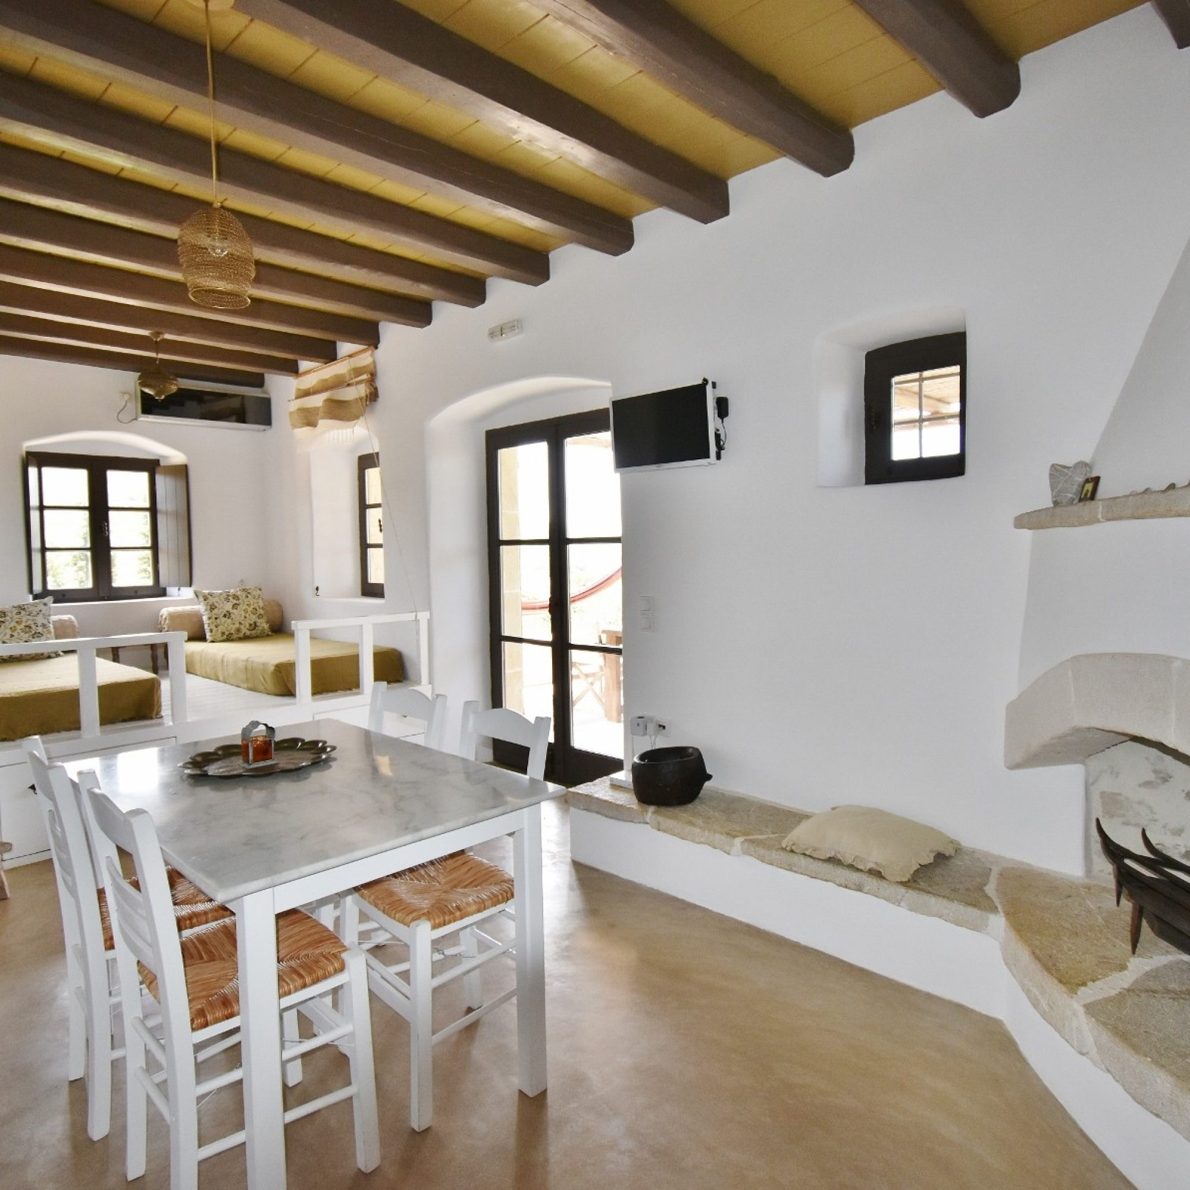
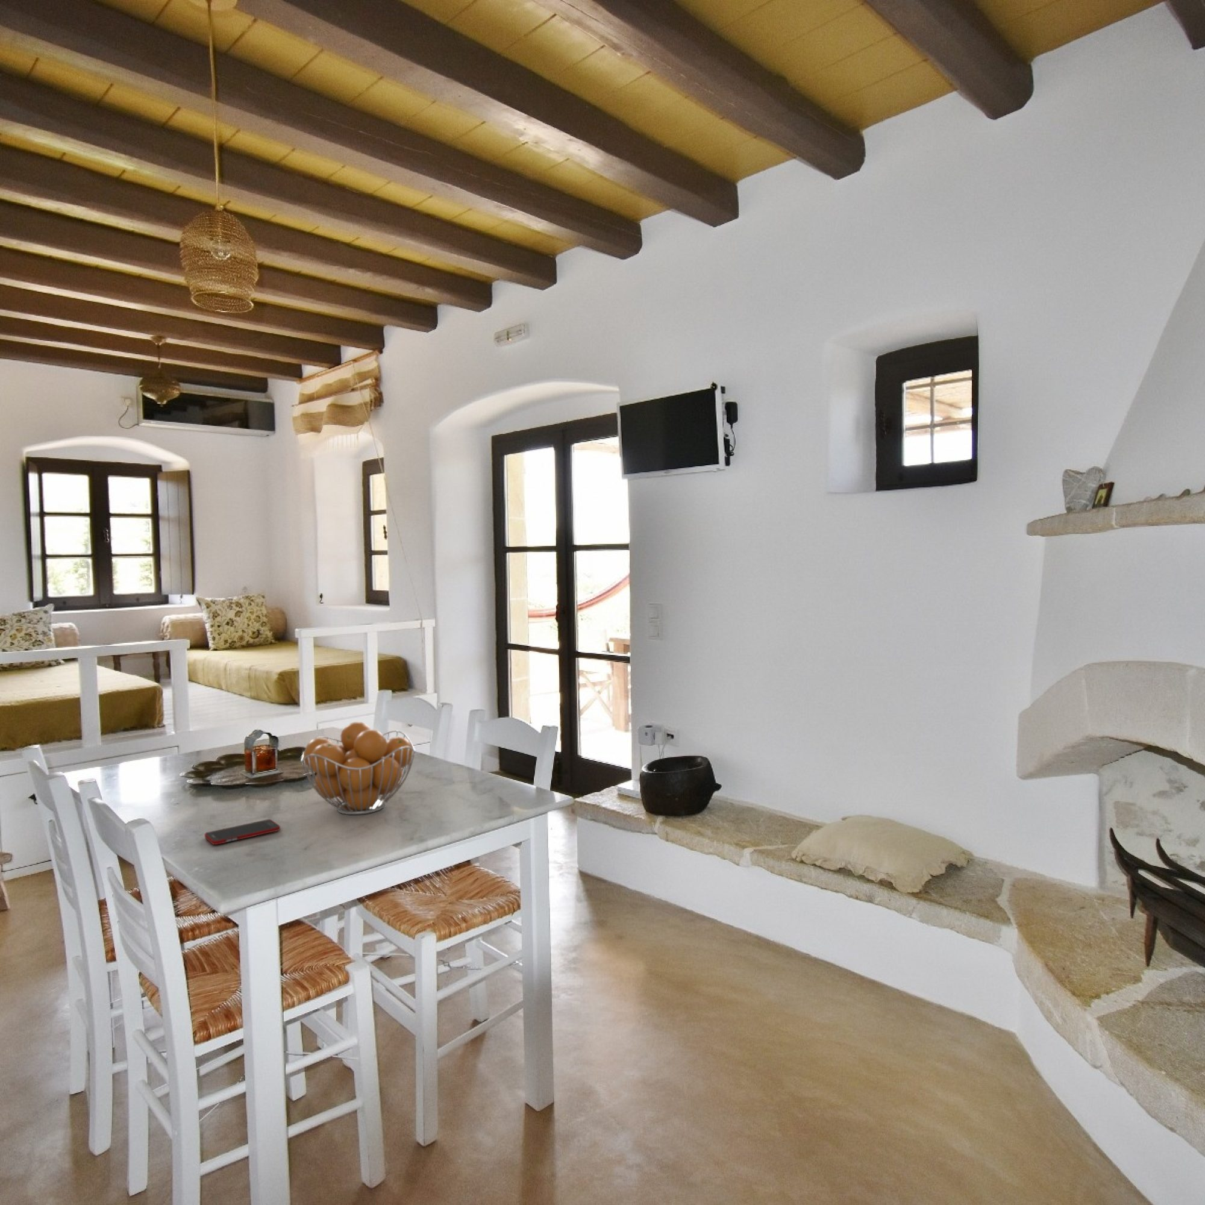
+ cell phone [204,819,280,845]
+ fruit basket [300,722,416,815]
